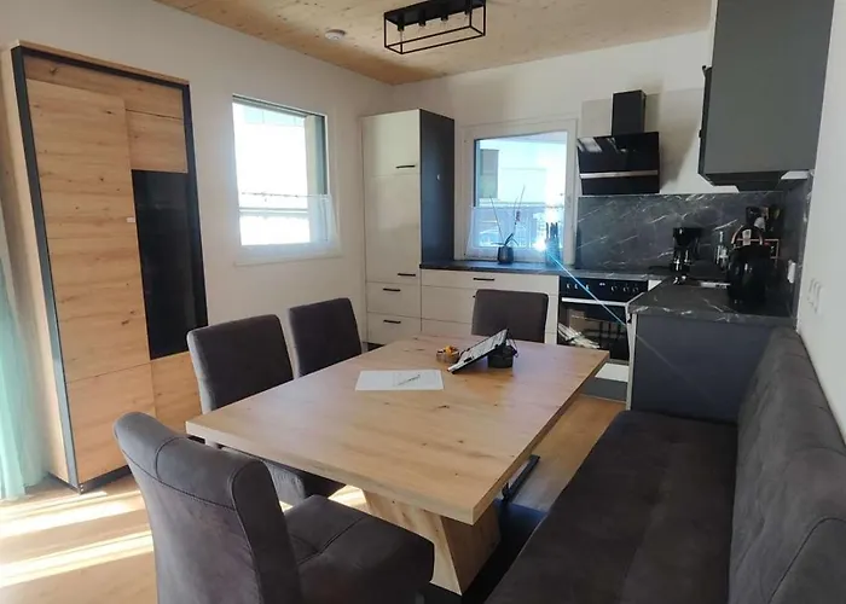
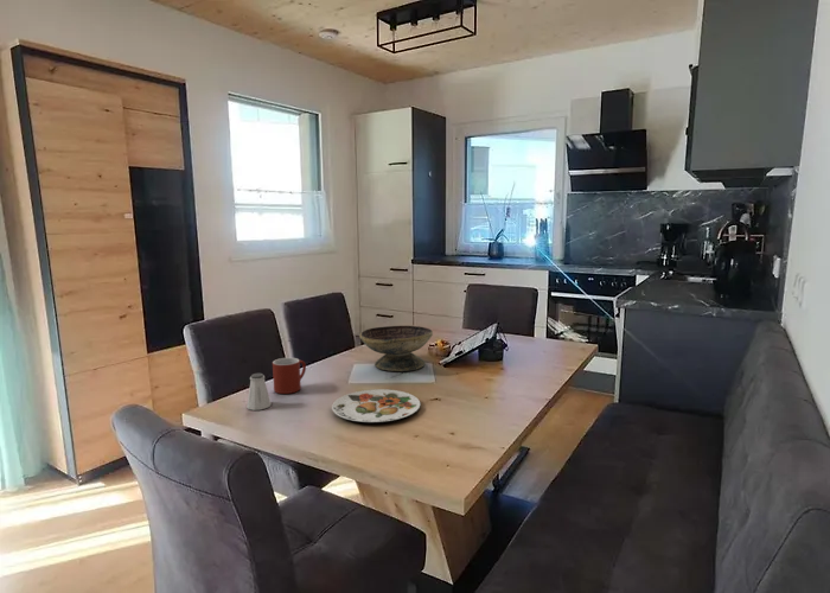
+ mug [272,357,307,395]
+ saltshaker [245,372,272,412]
+ decorative bowl [359,325,434,372]
+ plate [331,388,421,423]
